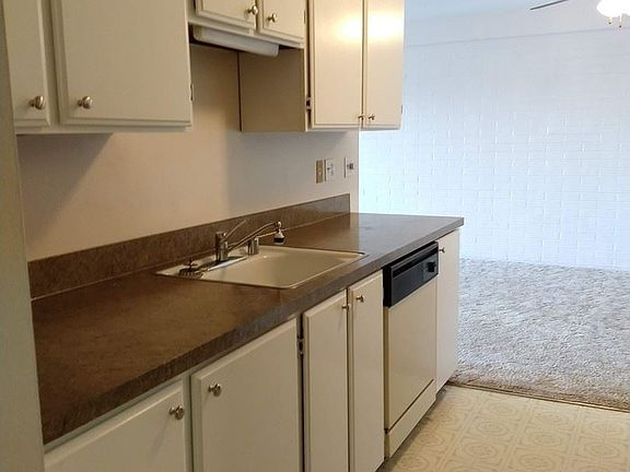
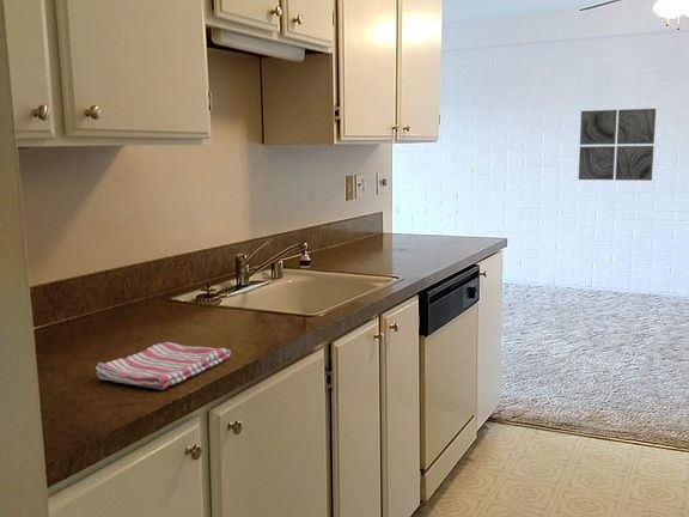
+ wall art [578,108,657,182]
+ dish towel [94,341,232,390]
